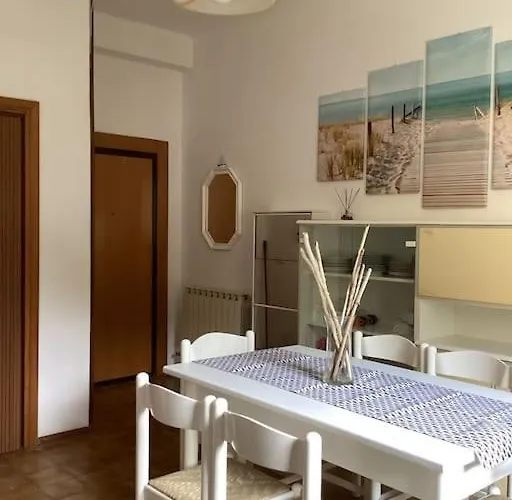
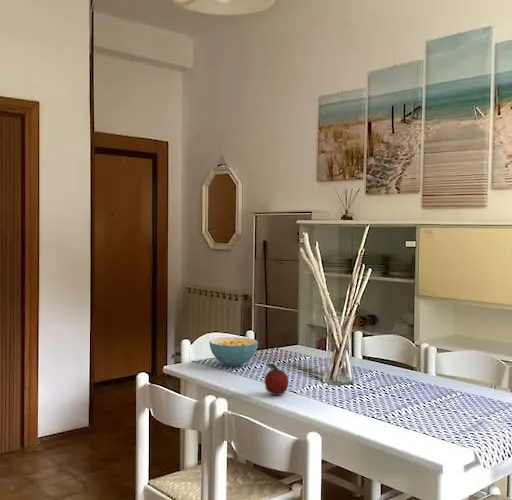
+ fruit [263,362,290,396]
+ cereal bowl [208,336,259,368]
